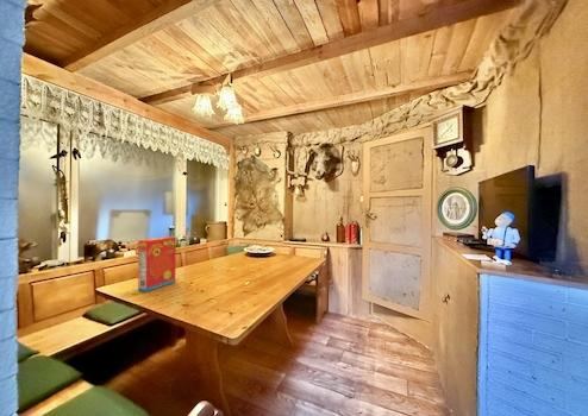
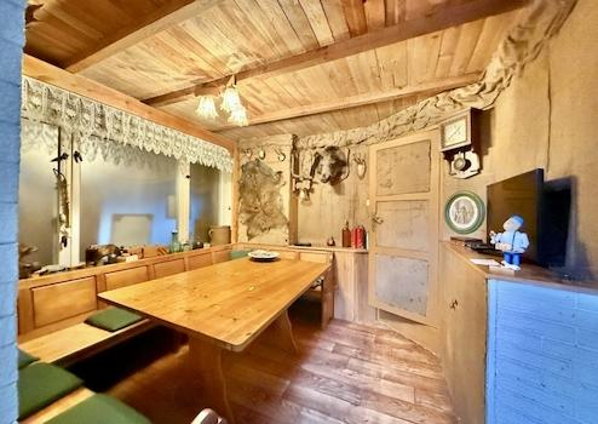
- cereal box [137,235,177,294]
